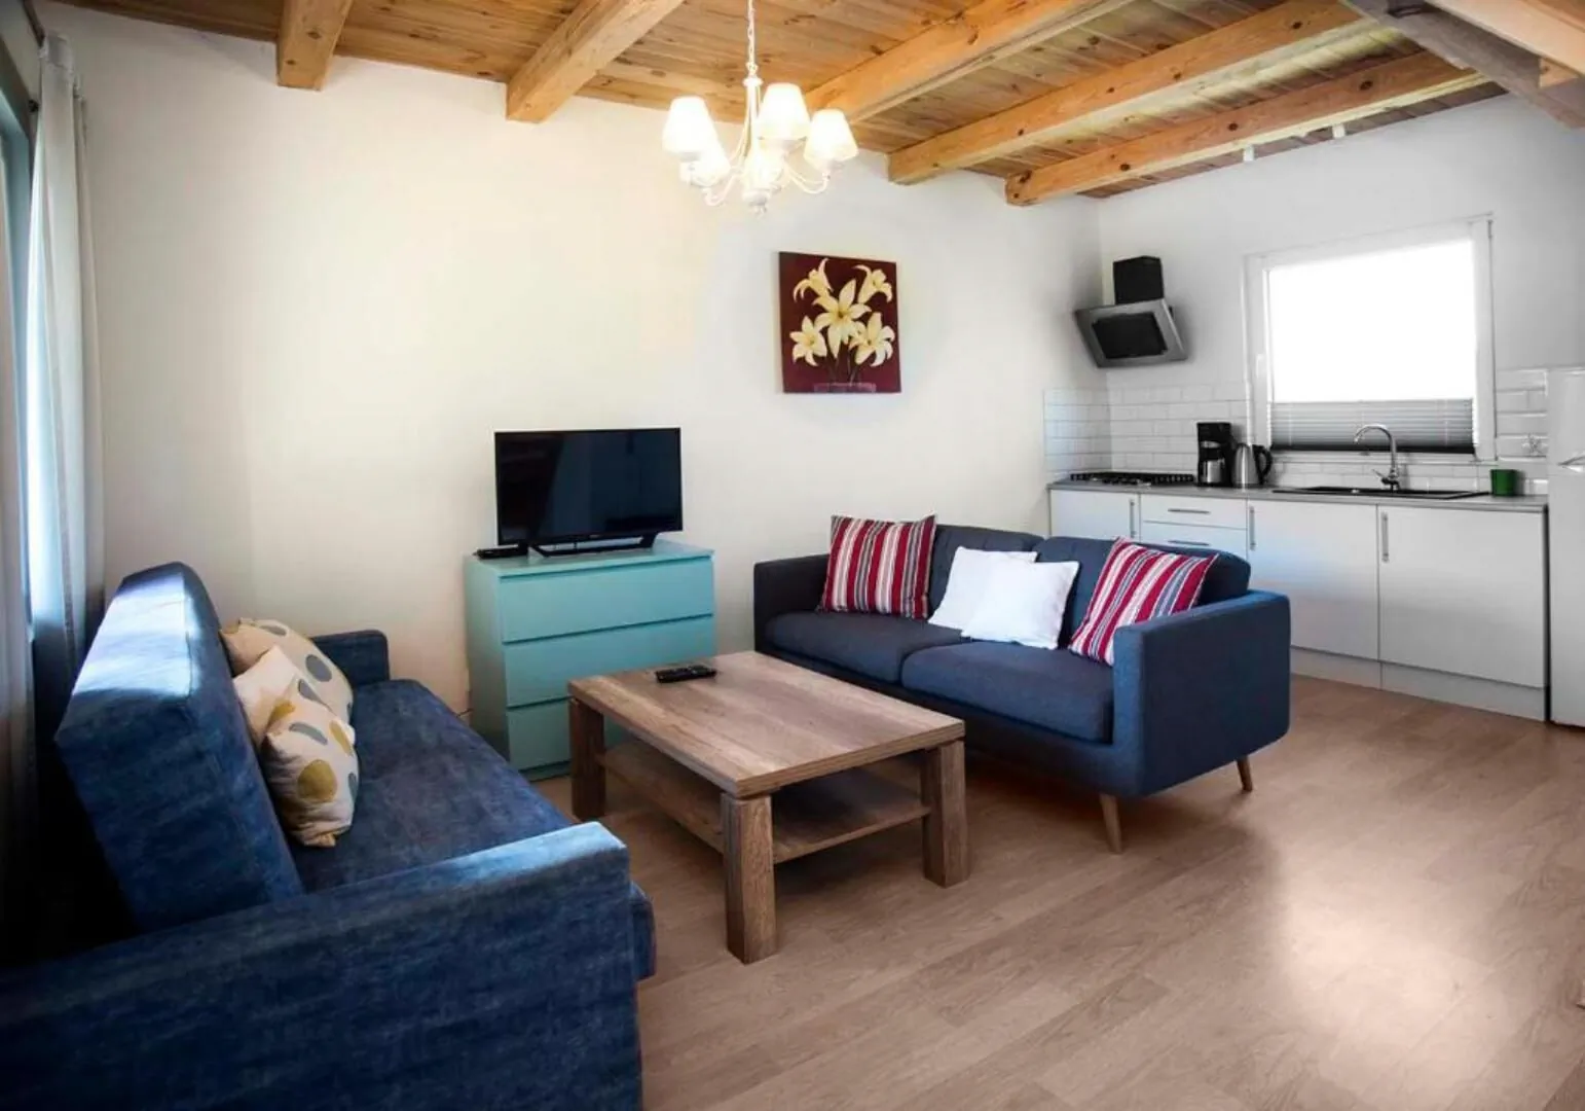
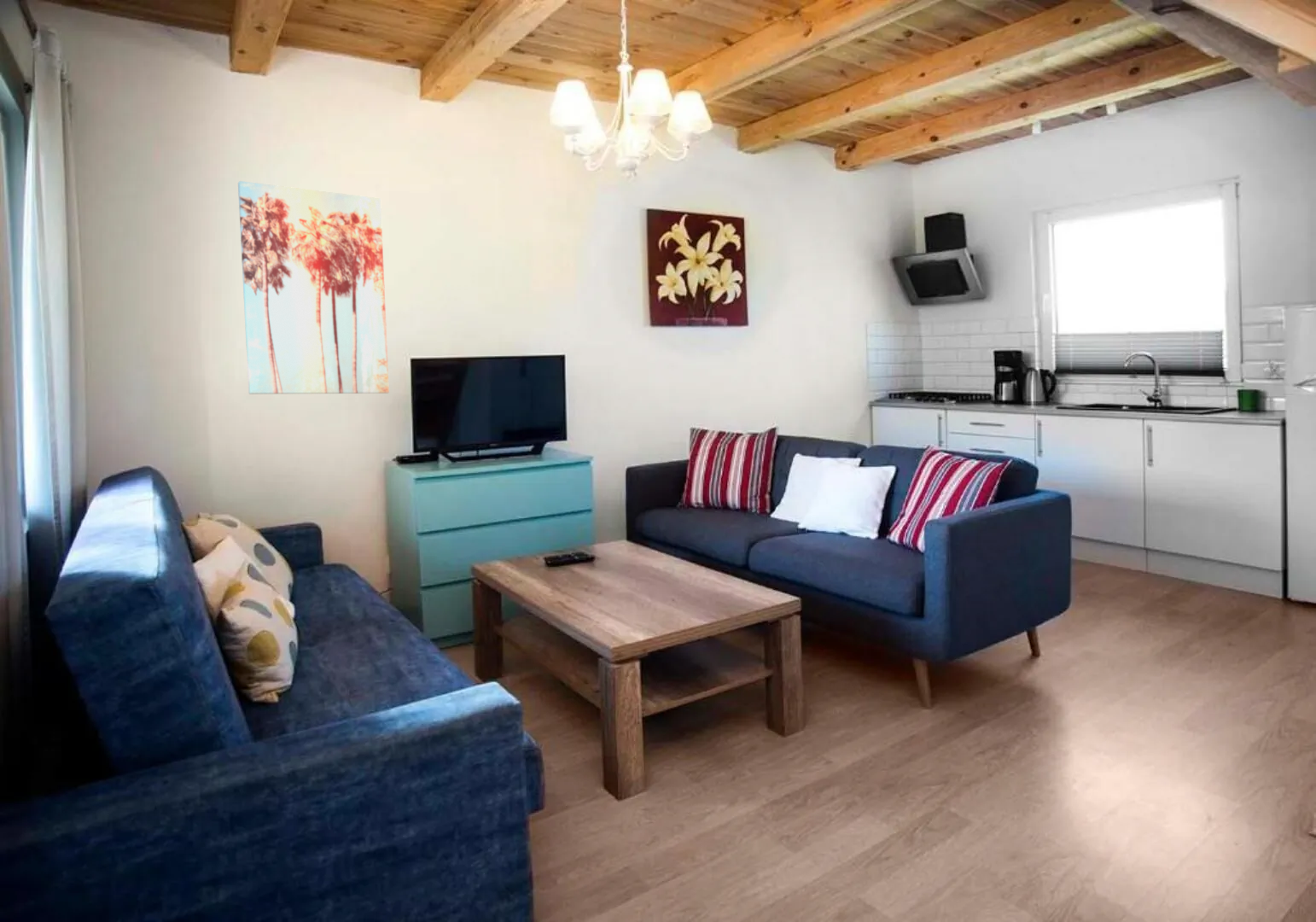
+ wall art [237,180,390,394]
